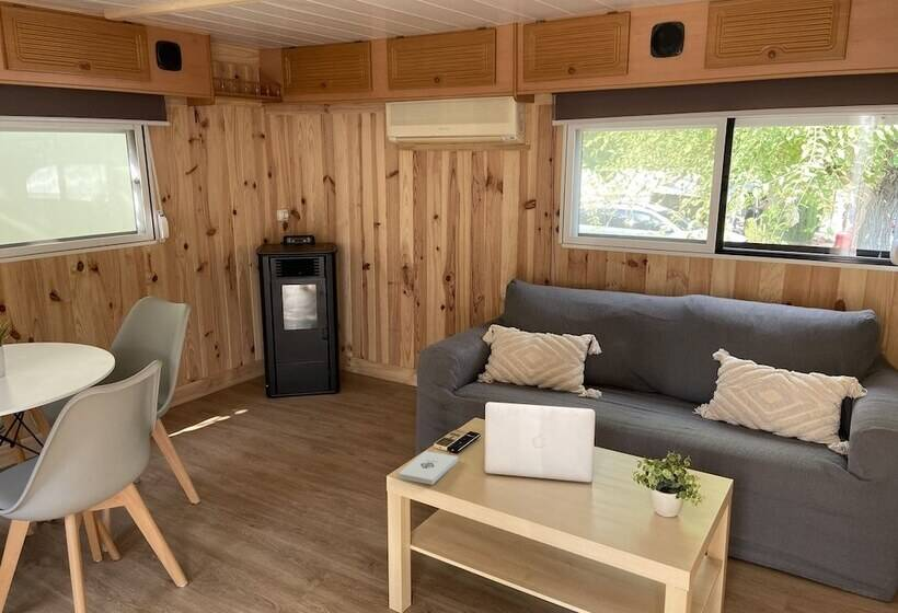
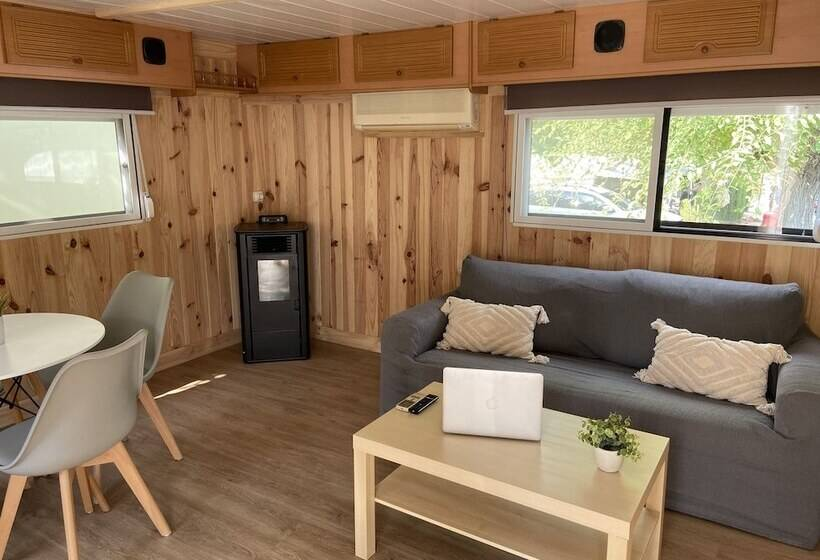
- notepad [399,450,459,486]
